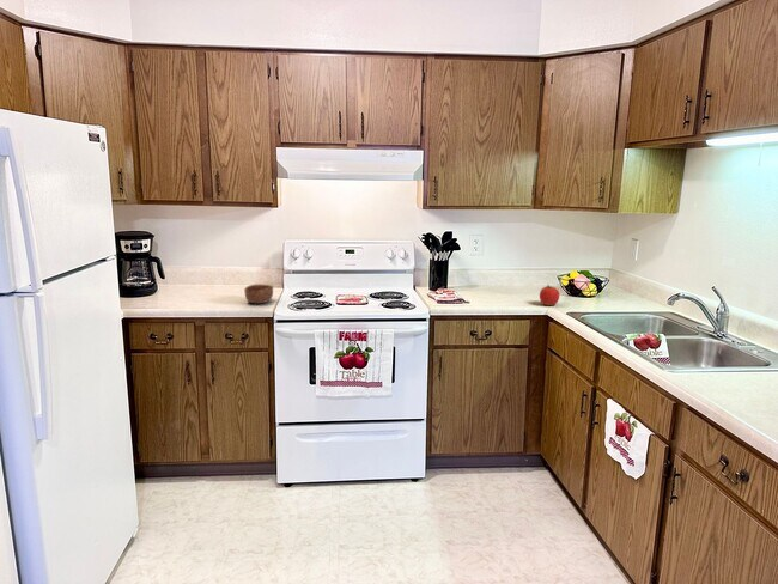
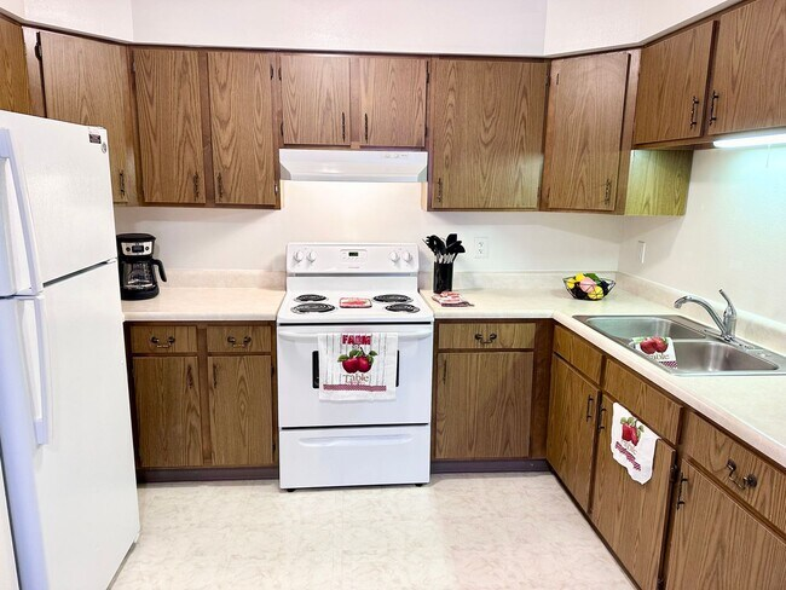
- bowl [243,282,274,304]
- apple [539,284,560,306]
